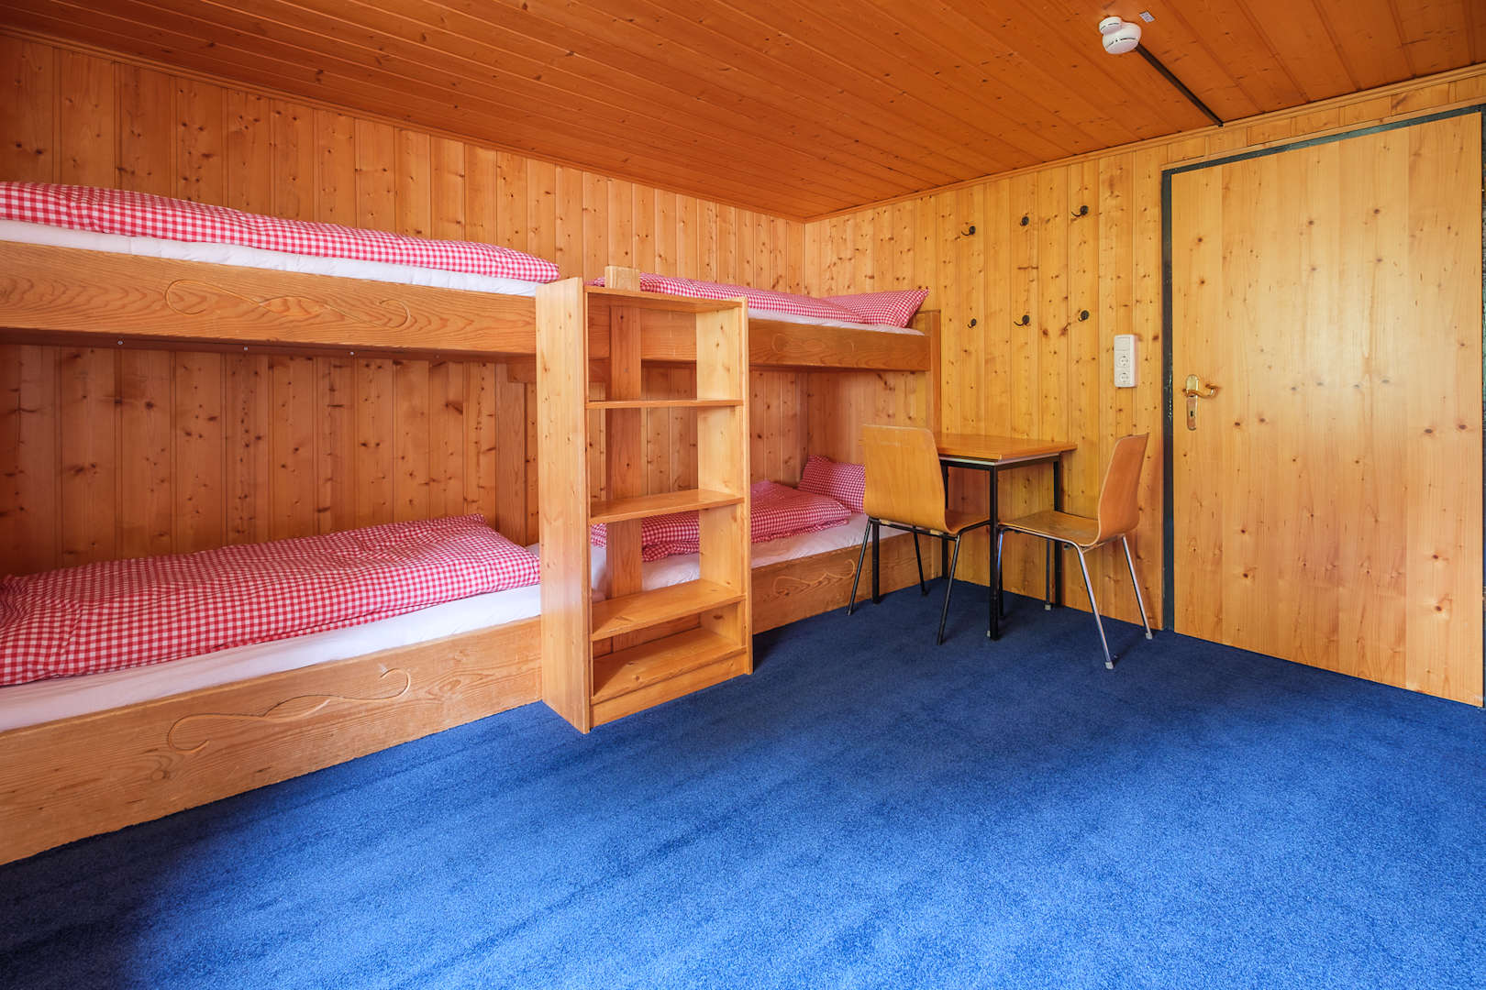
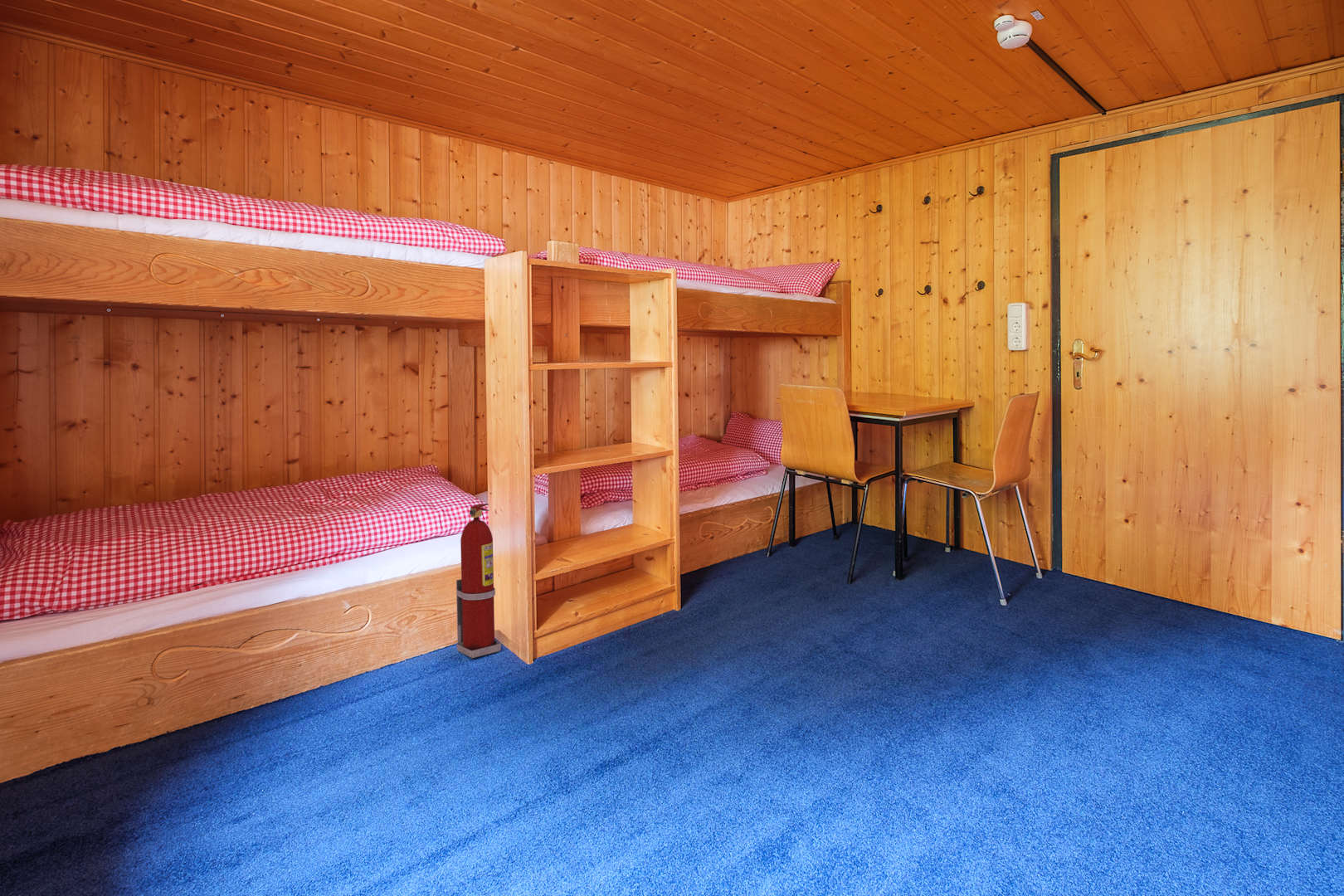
+ fire extinguisher [455,503,502,659]
